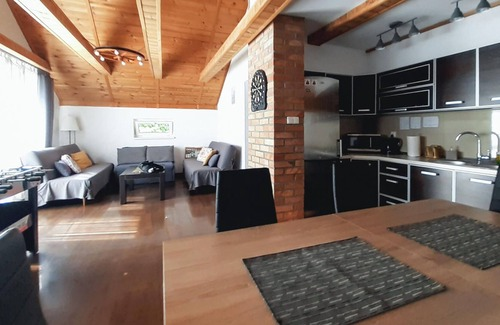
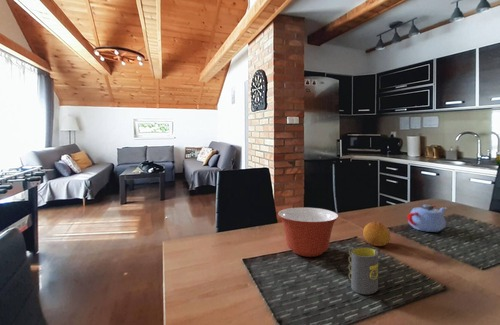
+ fruit [362,221,391,247]
+ mug [347,246,379,295]
+ teapot [406,204,447,233]
+ mixing bowl [277,207,340,258]
